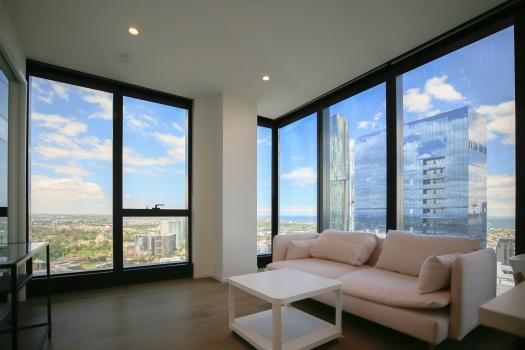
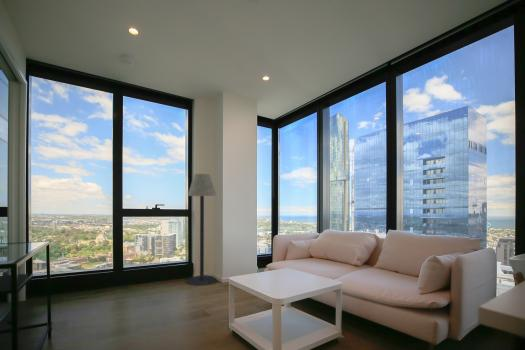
+ floor lamp [186,173,217,287]
